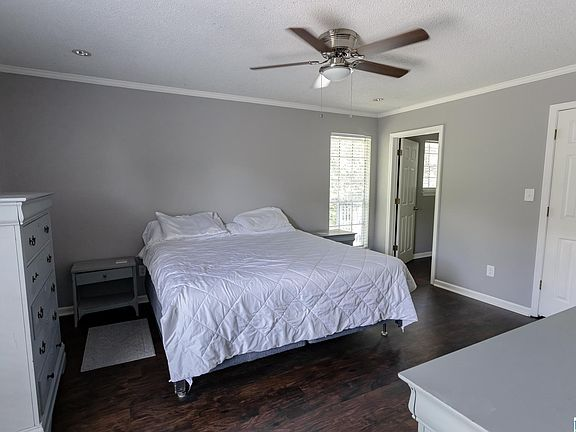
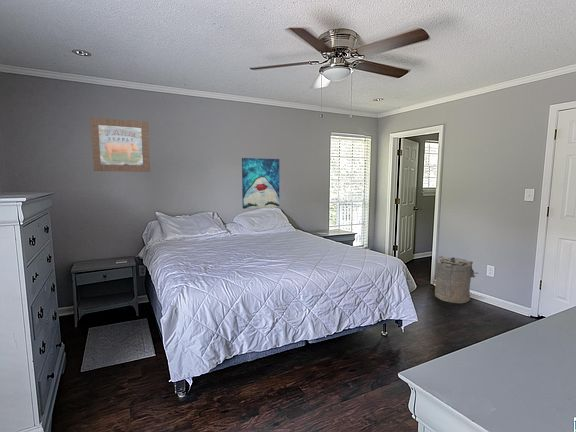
+ laundry hamper [434,255,479,304]
+ wall art [89,116,151,173]
+ wall art [241,157,280,210]
